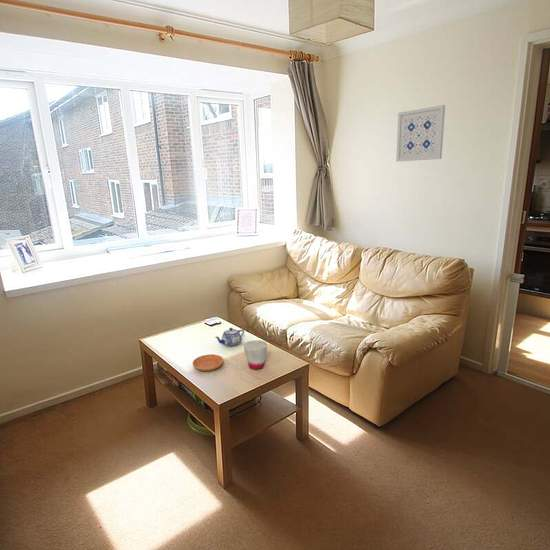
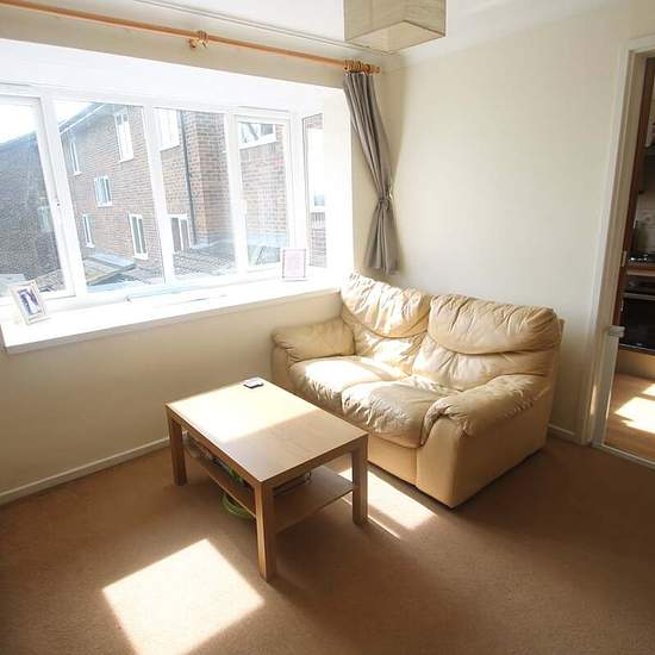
- cup [242,339,268,371]
- wall art [395,104,446,162]
- saucer [192,353,224,372]
- teapot [214,327,245,347]
